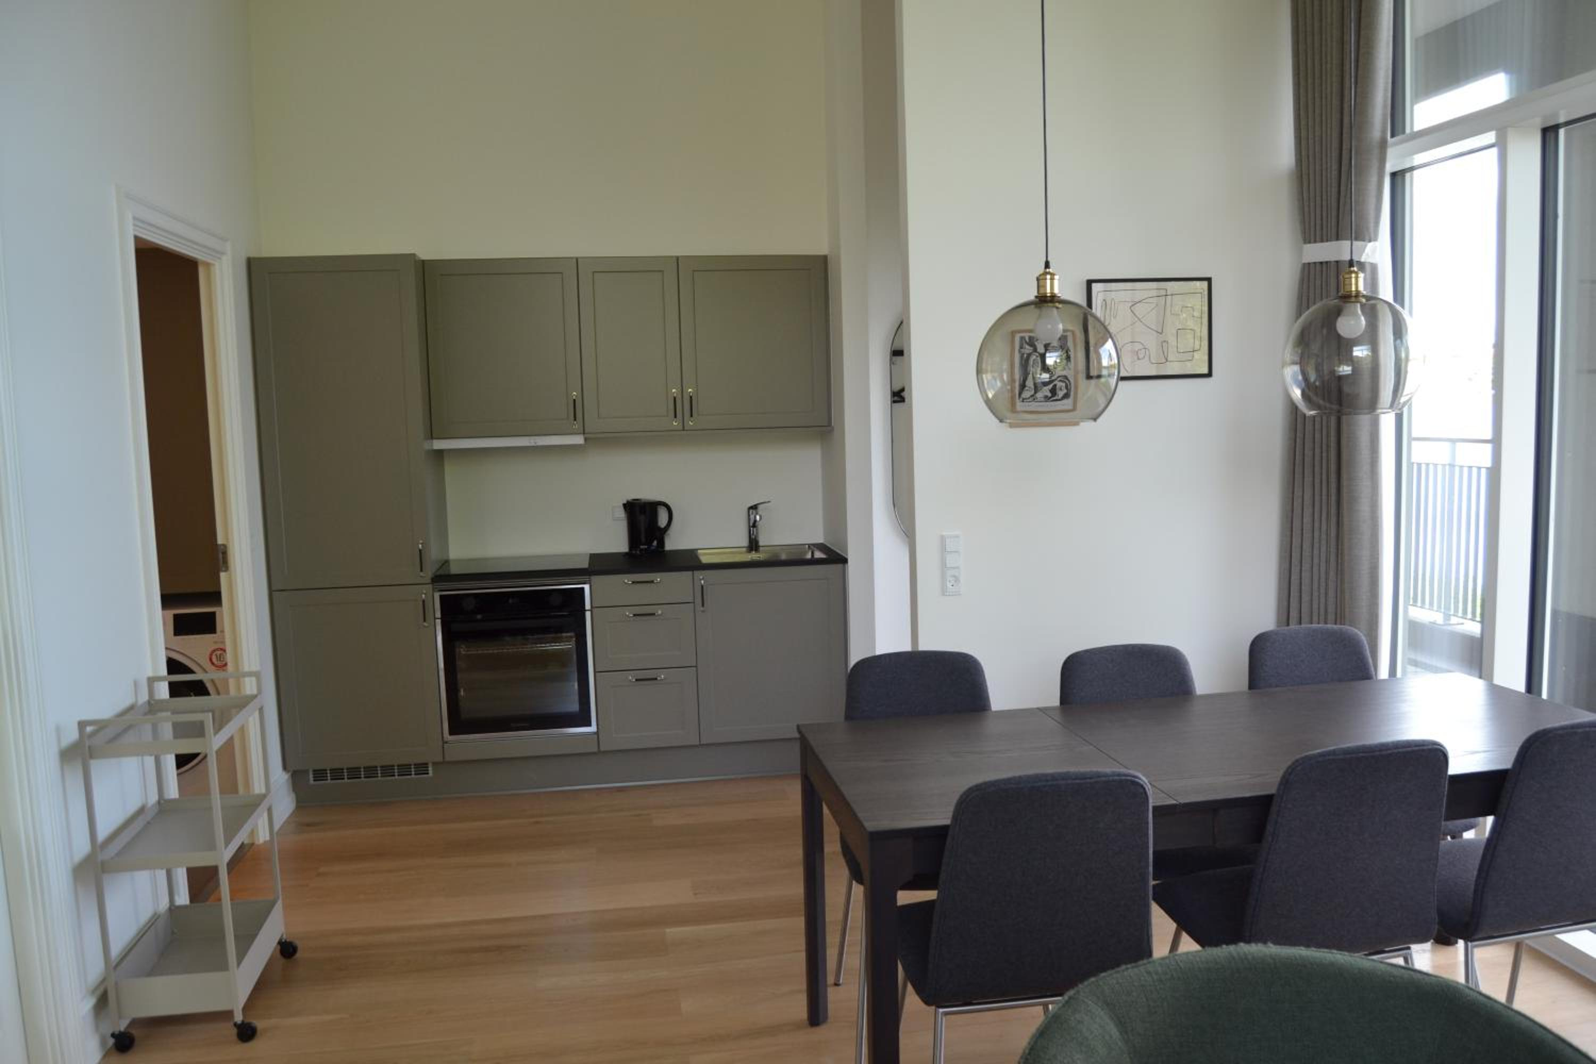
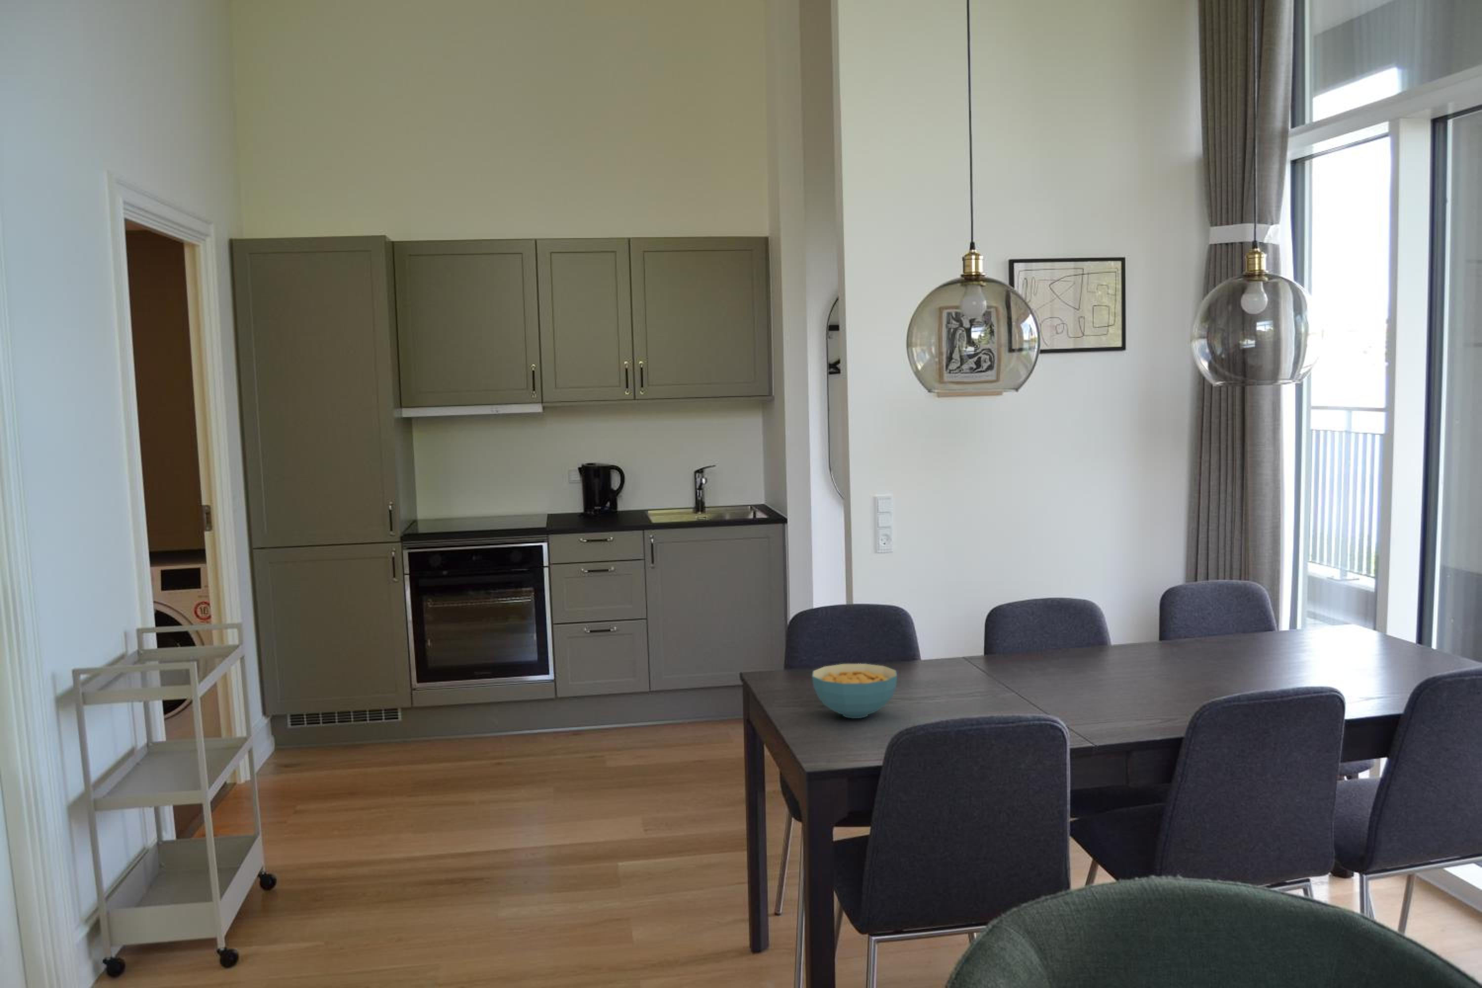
+ cereal bowl [812,663,898,719]
